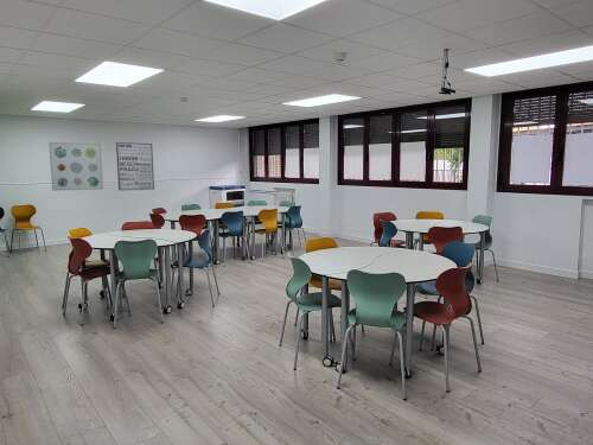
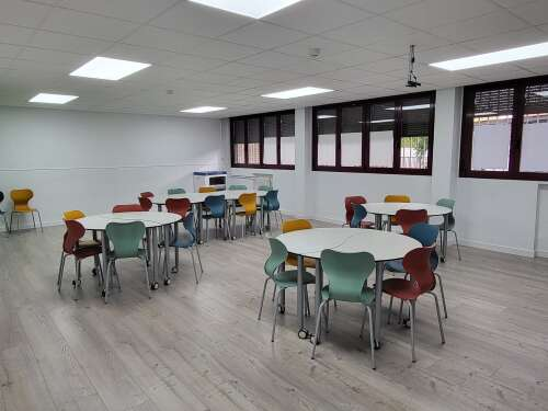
- wall art [47,141,104,191]
- wall art [115,141,155,191]
